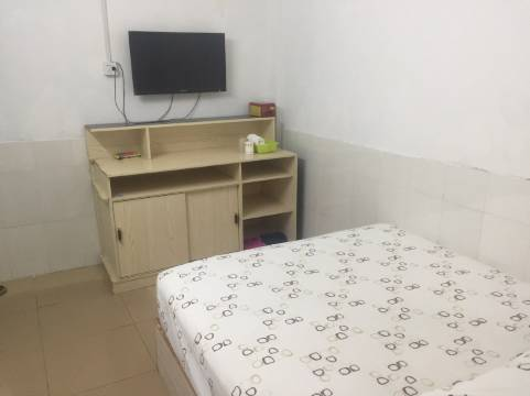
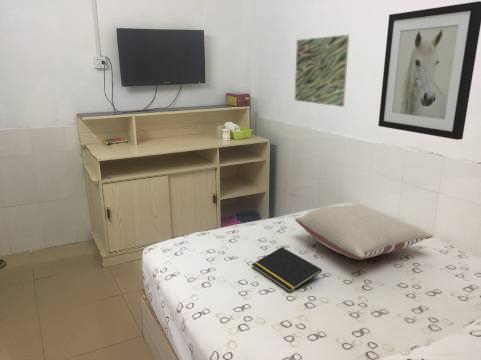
+ notepad [251,246,323,294]
+ pillow [294,203,434,260]
+ wall art [377,0,481,141]
+ wall art [294,34,350,108]
